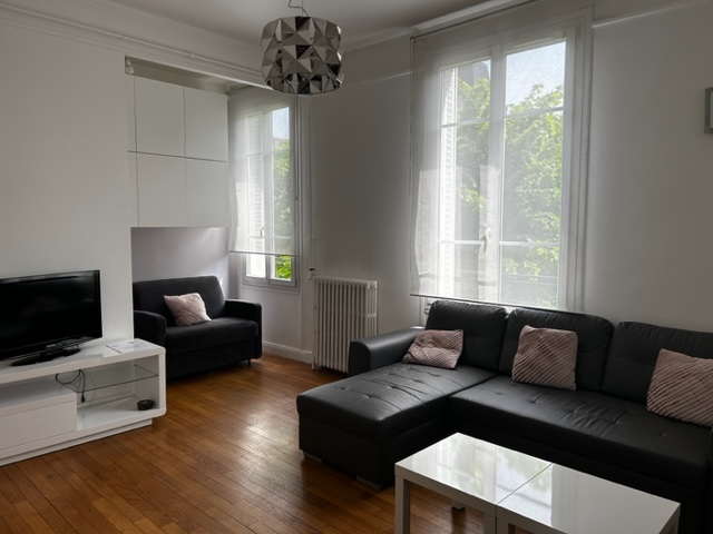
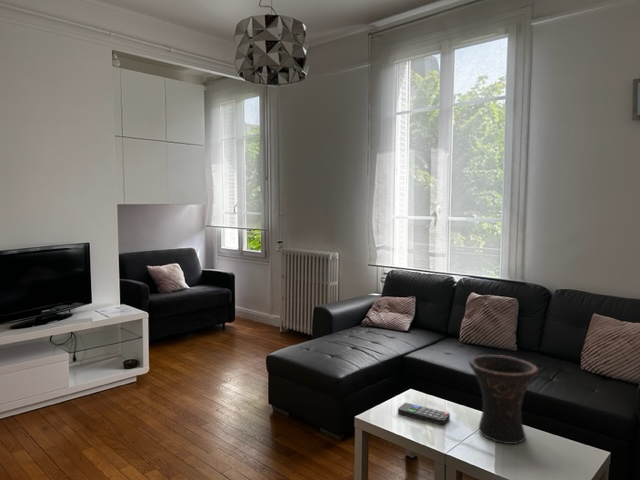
+ remote control [397,402,451,426]
+ vase [468,354,539,445]
